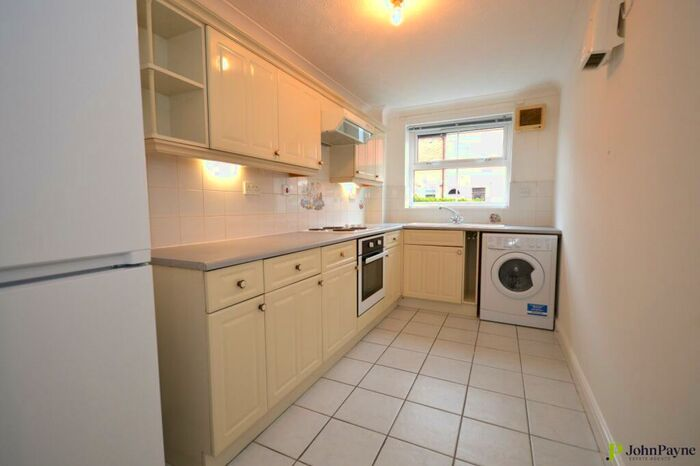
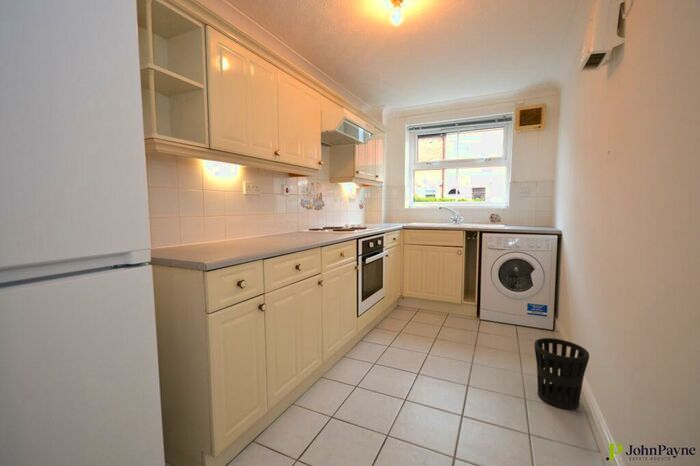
+ wastebasket [533,337,590,411]
